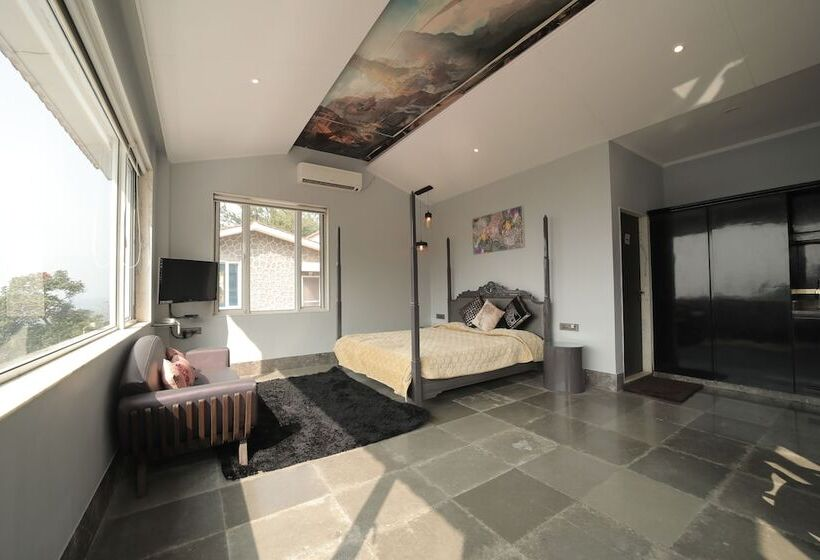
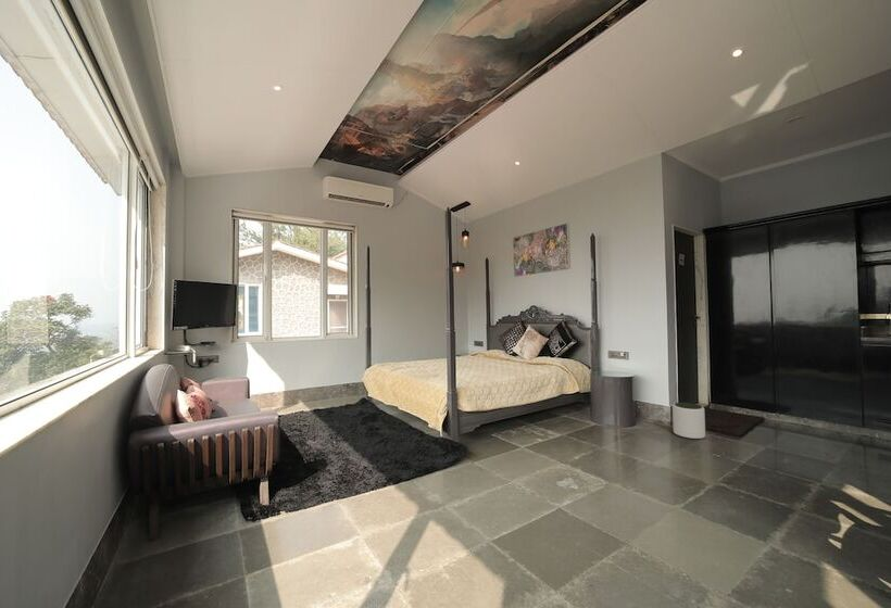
+ plant pot [672,402,706,440]
